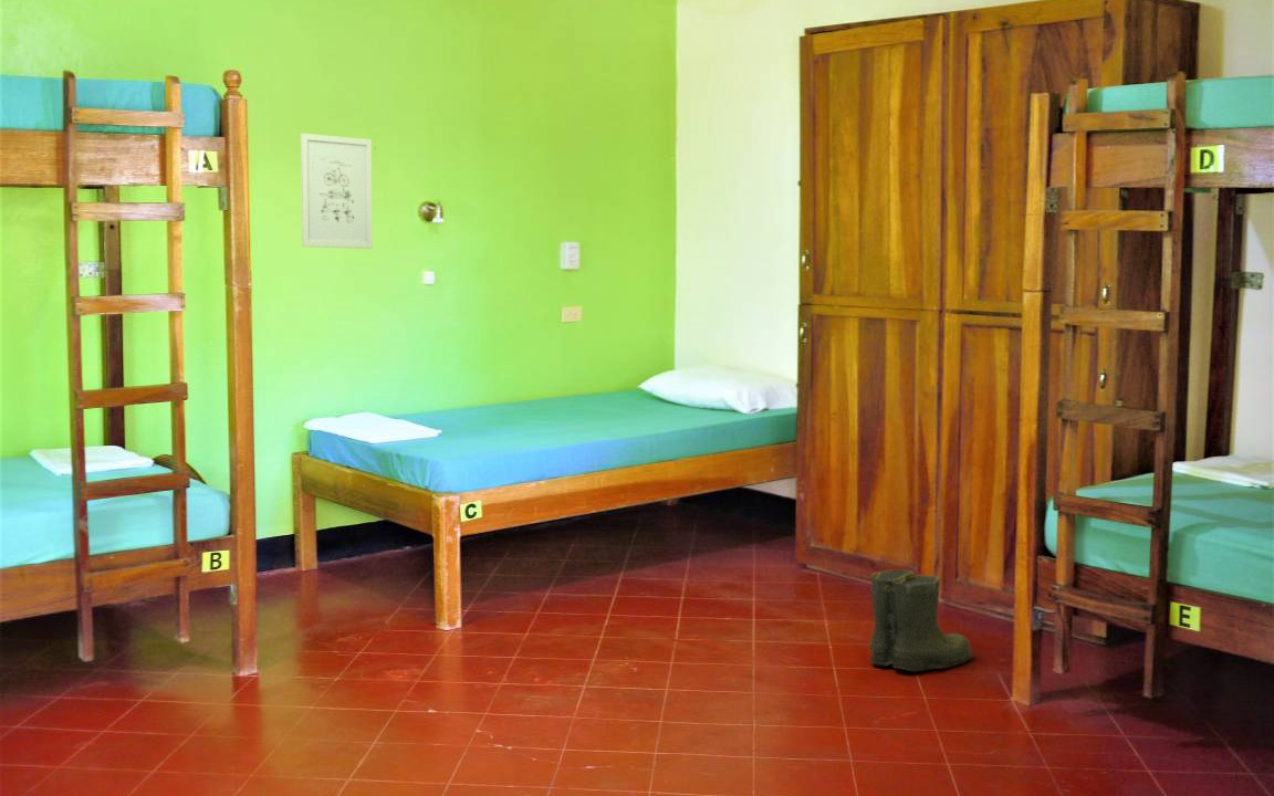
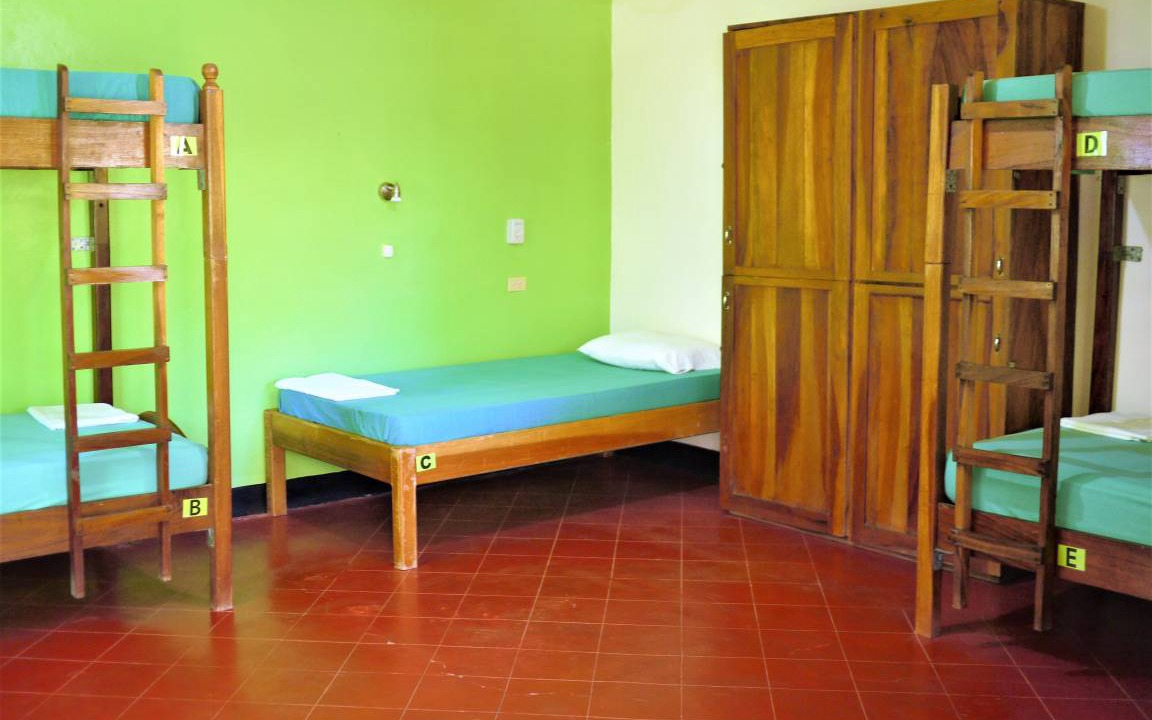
- boots [866,568,974,673]
- wall art [300,133,374,250]
